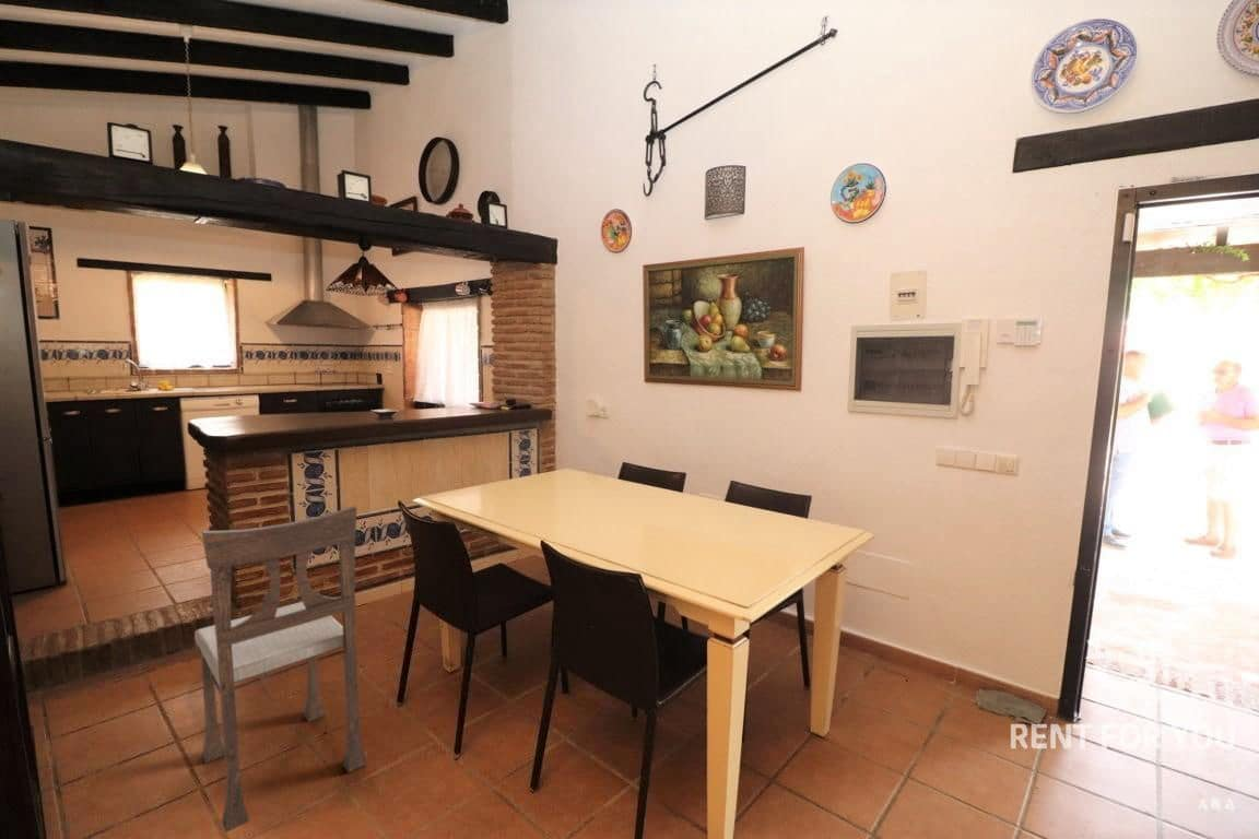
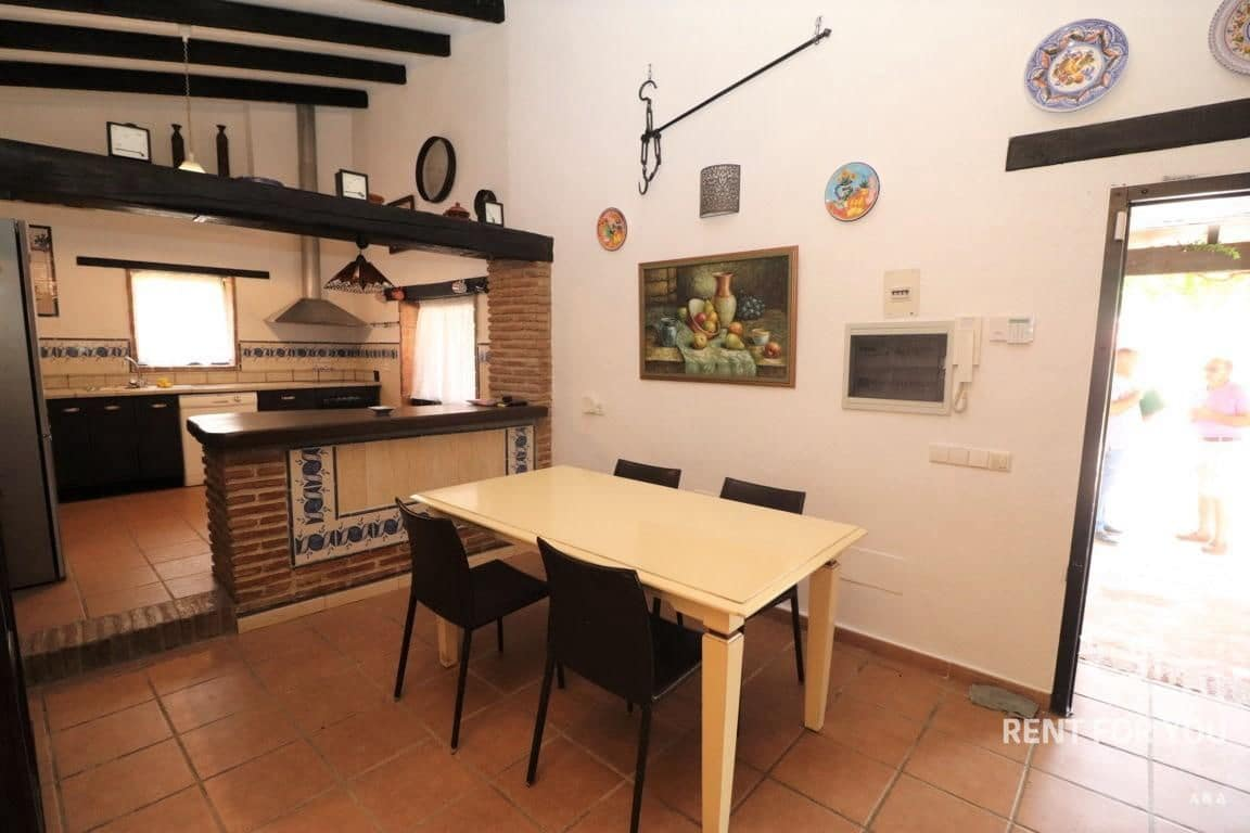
- dining chair [193,505,367,834]
